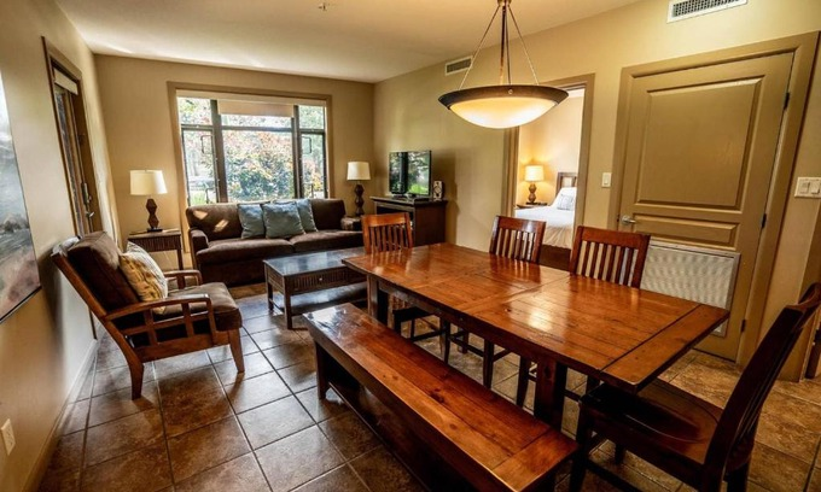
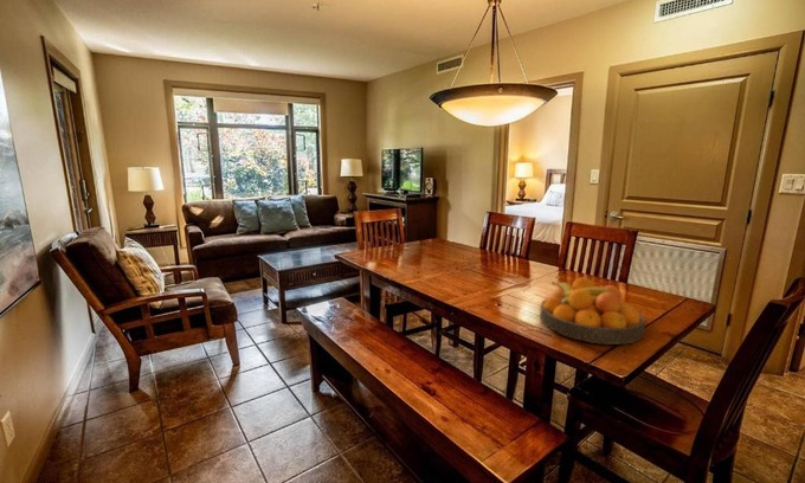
+ fruit bowl [539,276,646,346]
